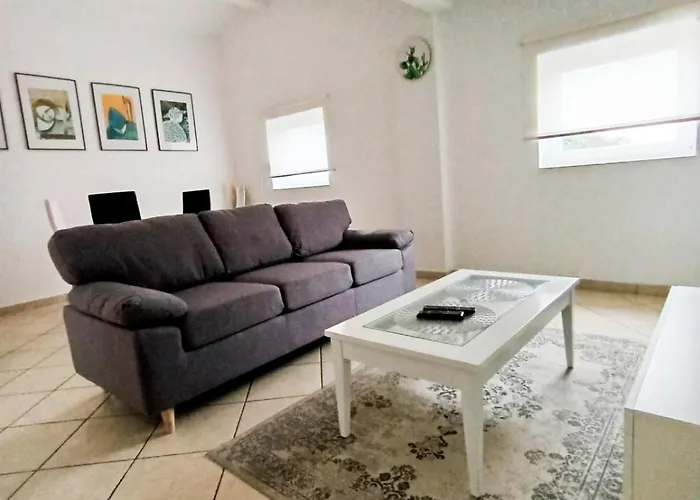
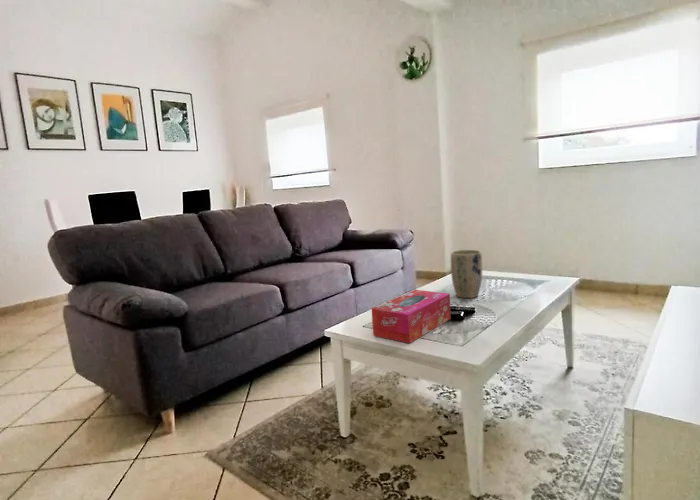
+ plant pot [450,249,483,299]
+ tissue box [371,289,452,344]
